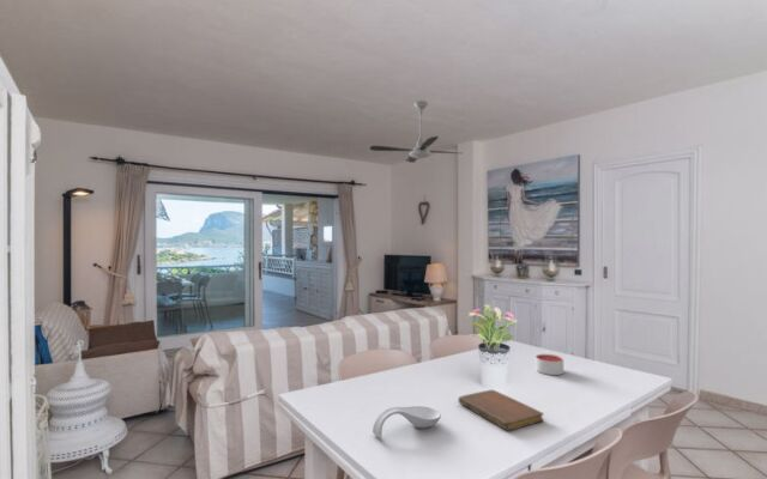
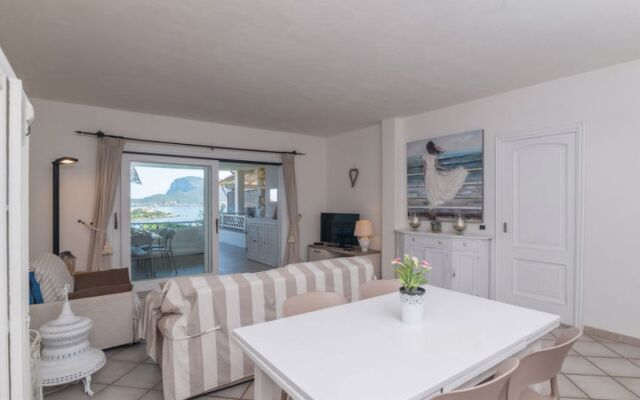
- ceiling fan [369,99,461,164]
- spoon rest [372,405,442,439]
- candle [535,353,564,376]
- notebook [458,389,544,432]
